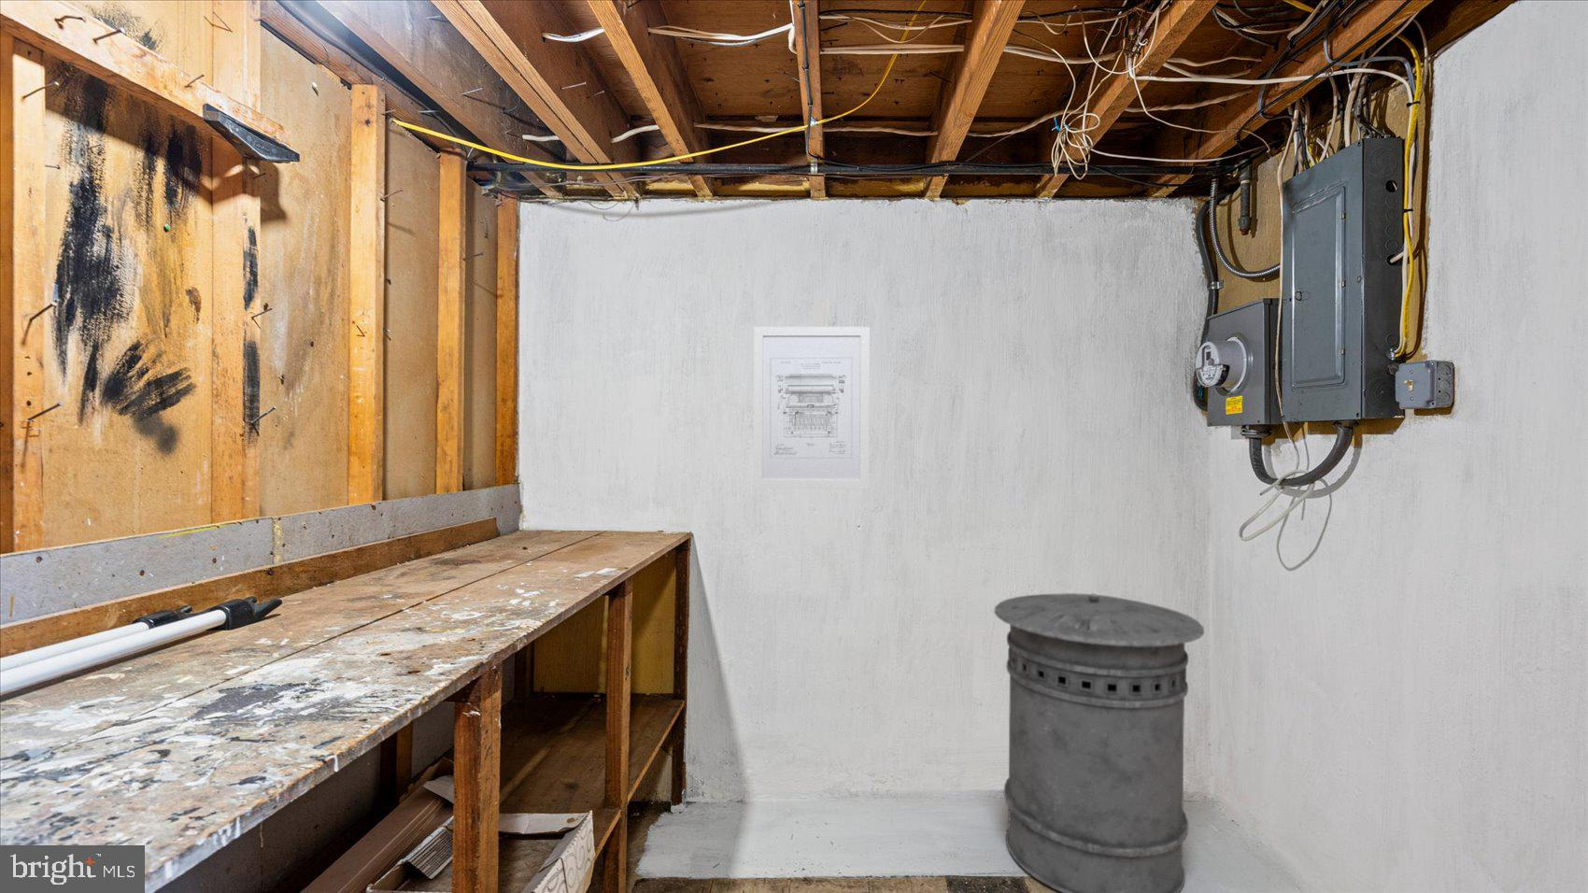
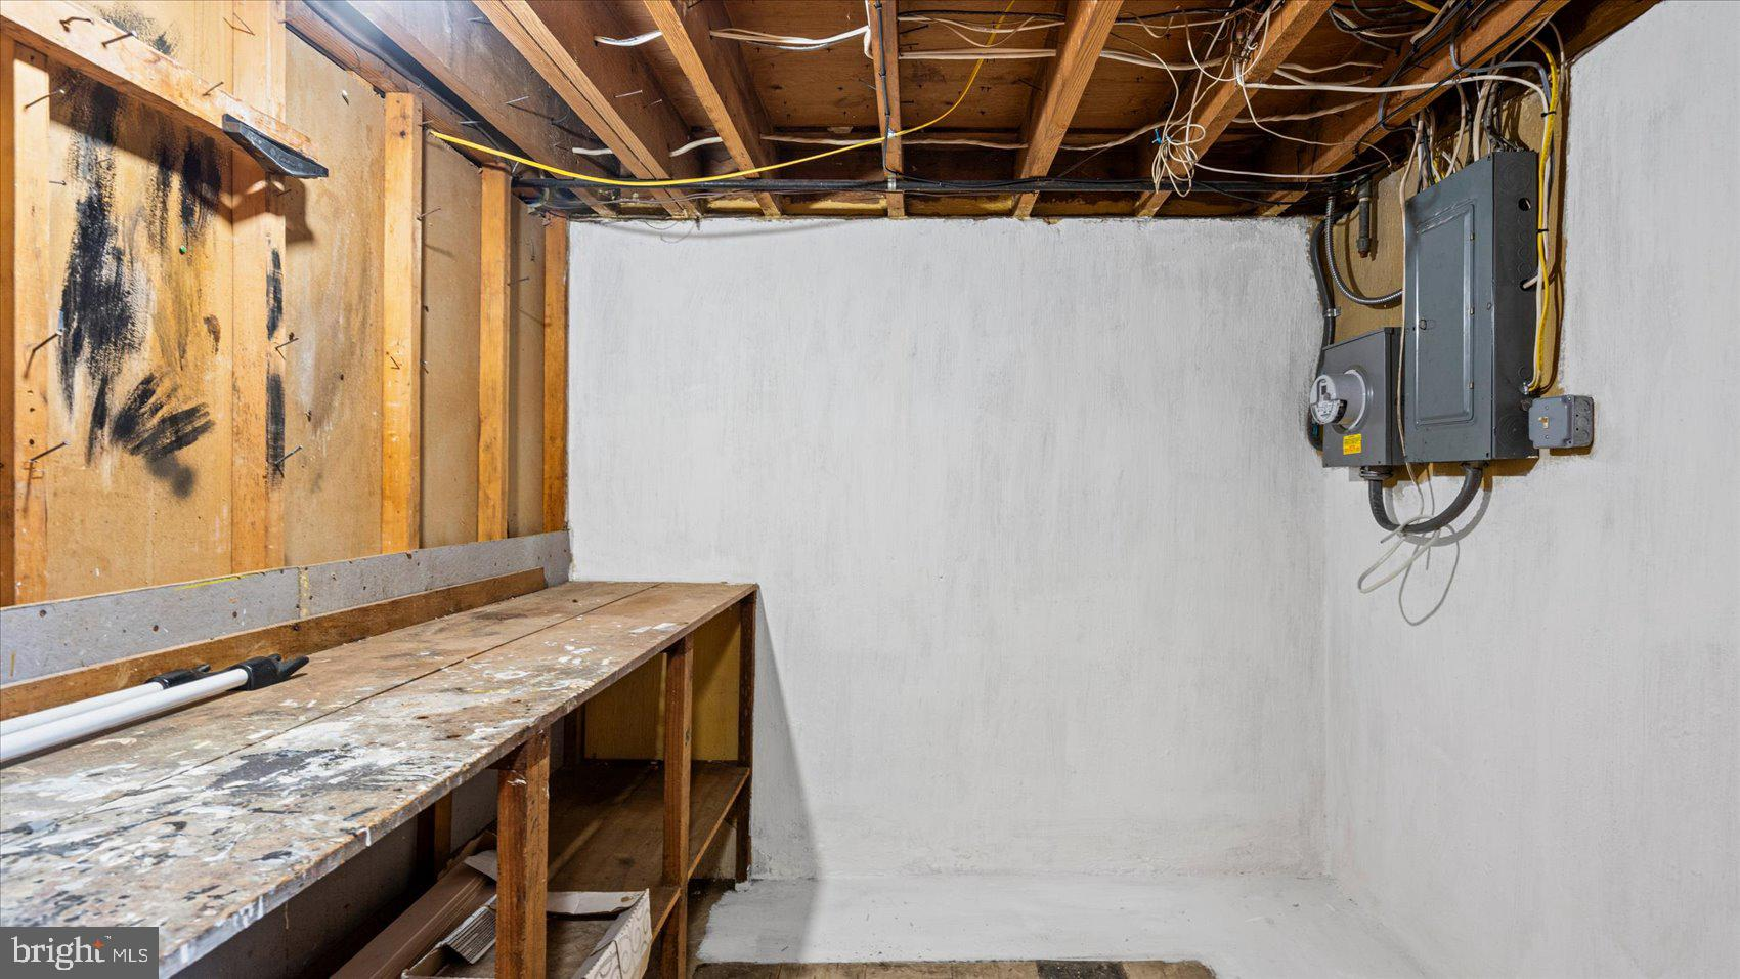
- trash can [992,592,1205,893]
- wall art [751,326,870,491]
